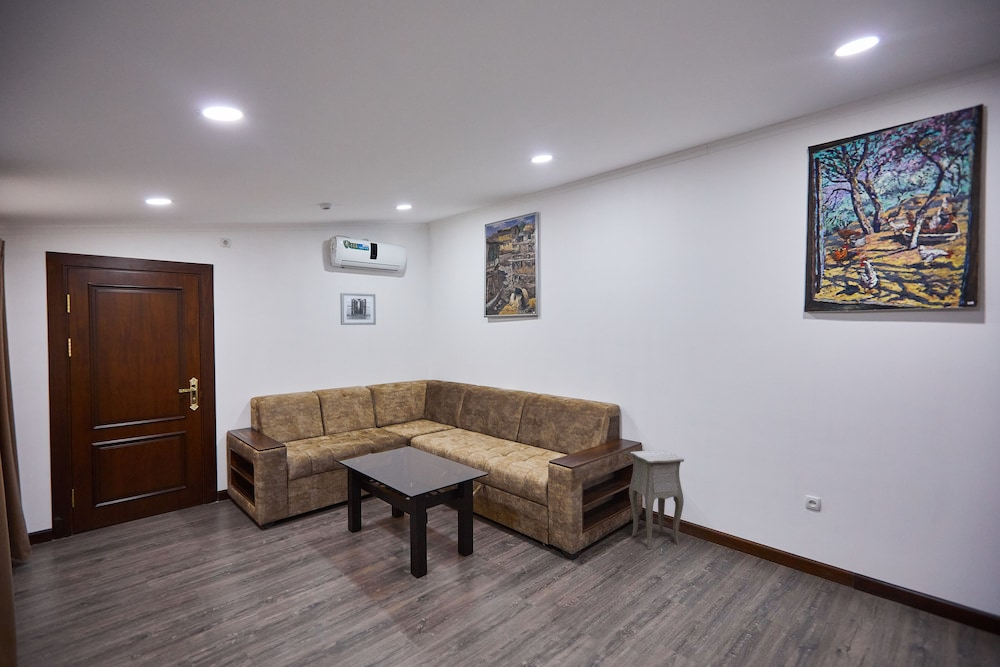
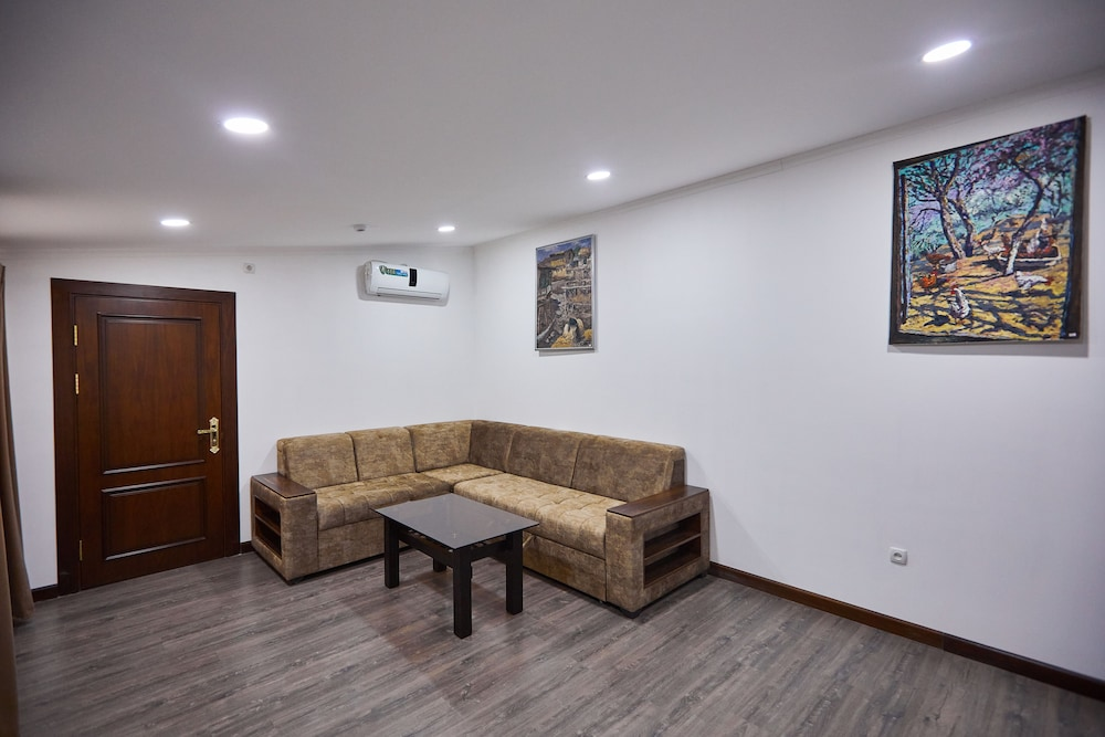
- side table [628,449,685,556]
- wall art [339,292,377,326]
